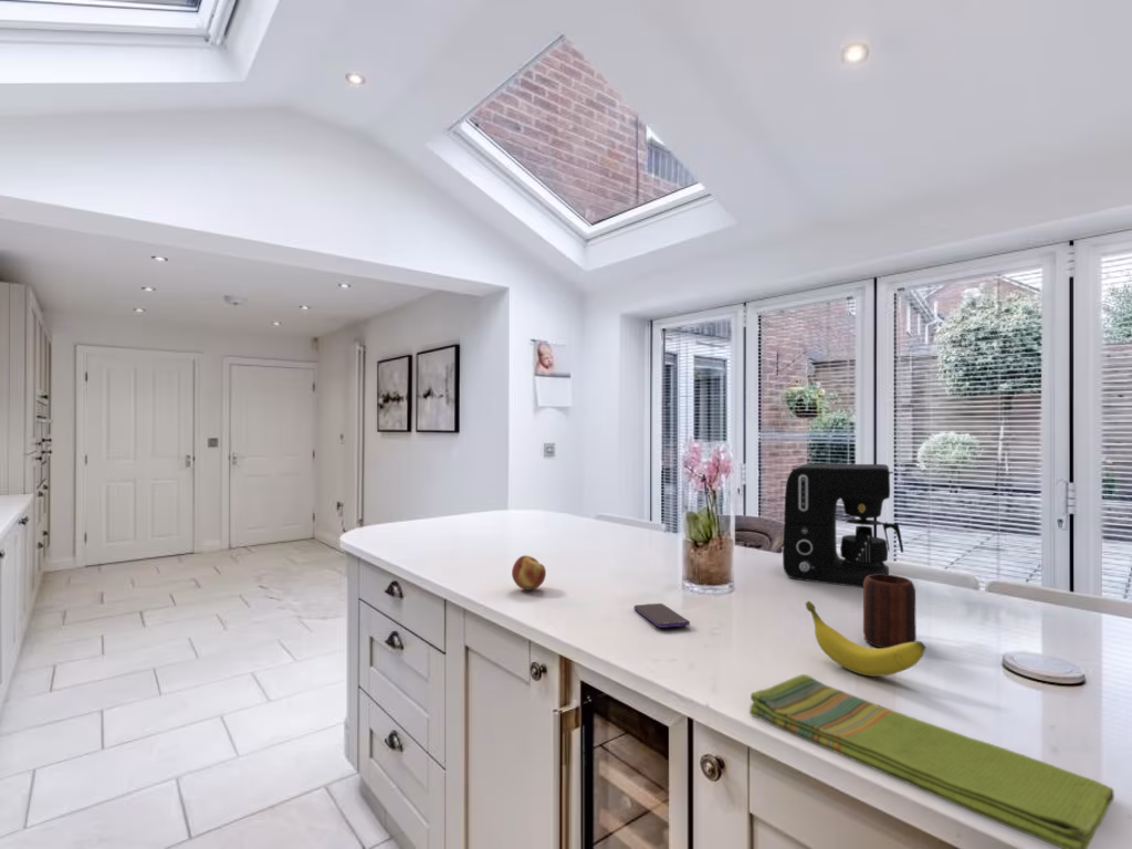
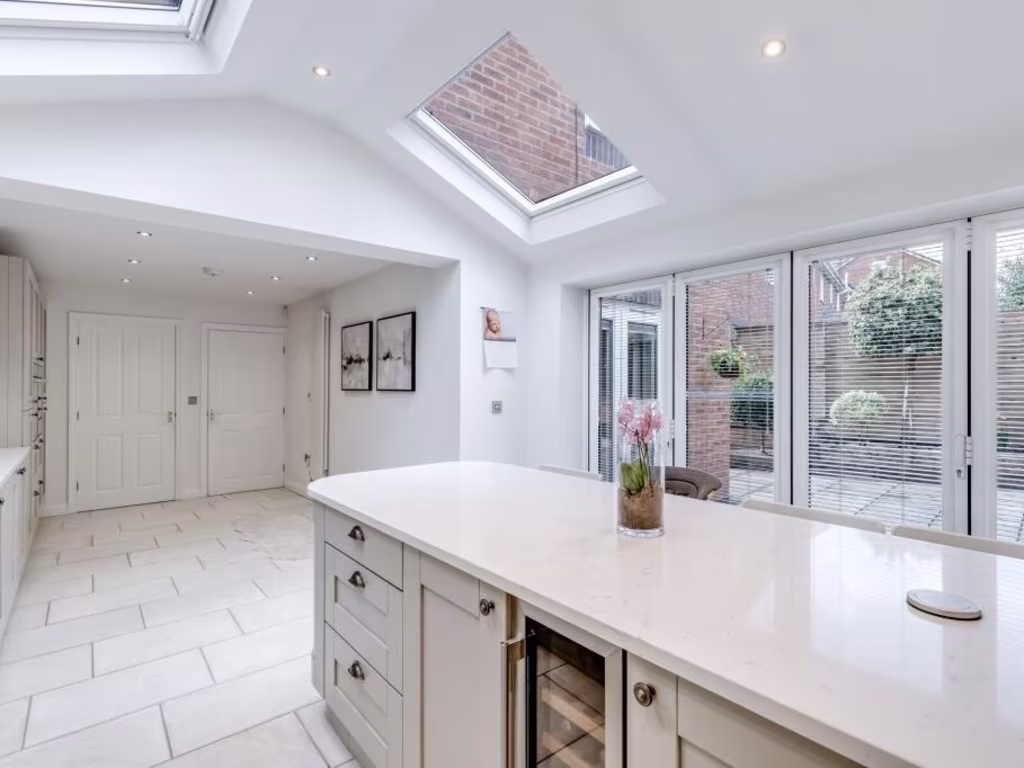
- dish towel [748,673,1115,849]
- fruit [511,555,547,591]
- coffee maker [782,463,904,588]
- banana [805,600,926,678]
- smartphone [632,602,691,629]
- mug [862,574,918,649]
